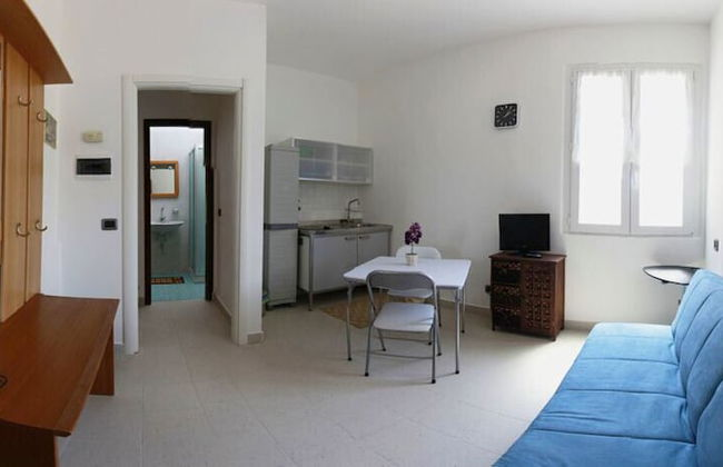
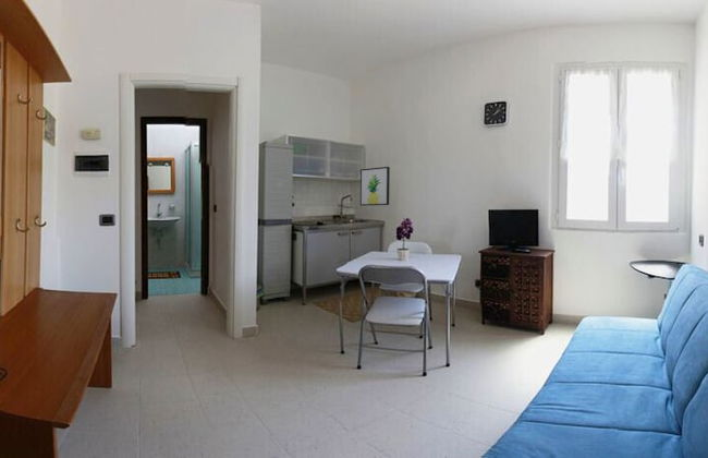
+ wall art [359,166,391,206]
